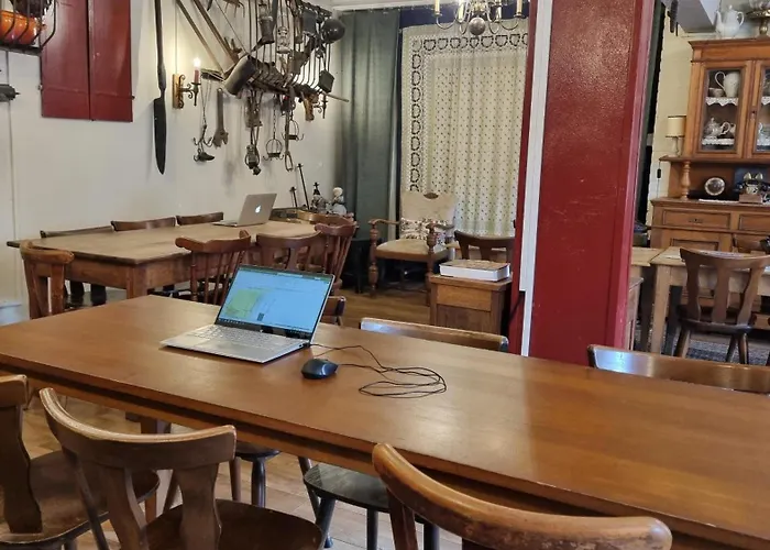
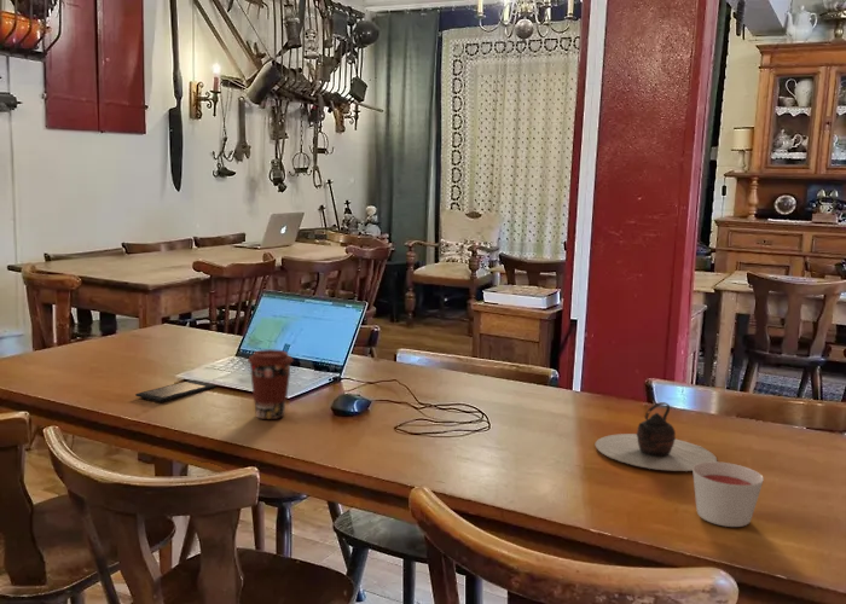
+ teapot [595,401,718,472]
+ candle [691,460,765,528]
+ smartphone [134,379,218,403]
+ coffee cup [247,348,295,420]
